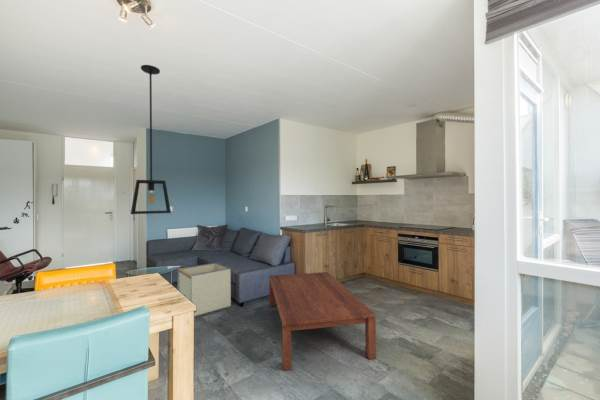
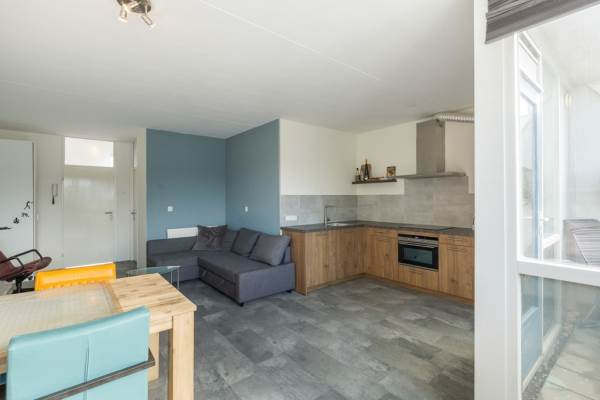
- storage bin [178,262,232,317]
- coffee table [268,271,377,371]
- light fixture [130,64,172,215]
